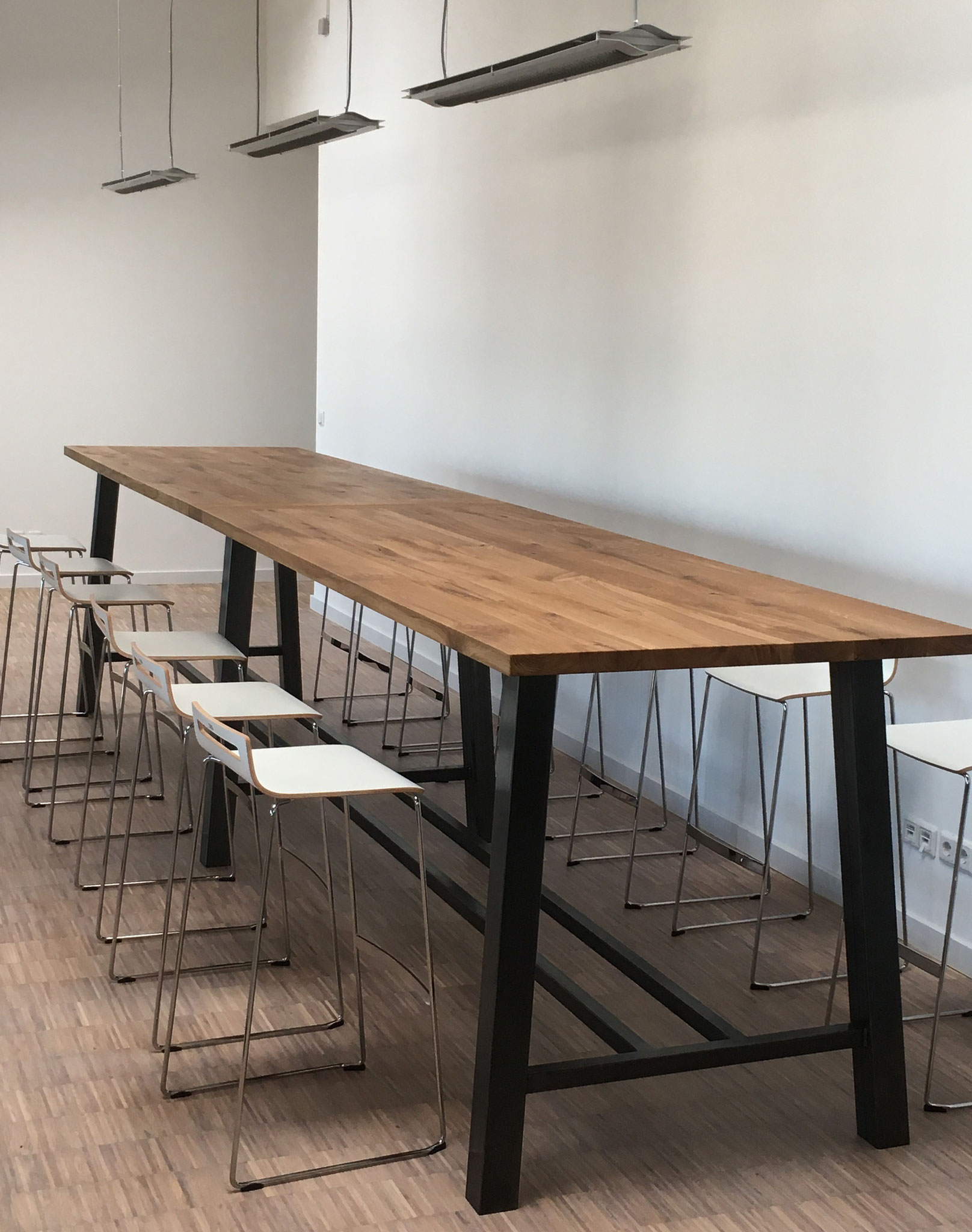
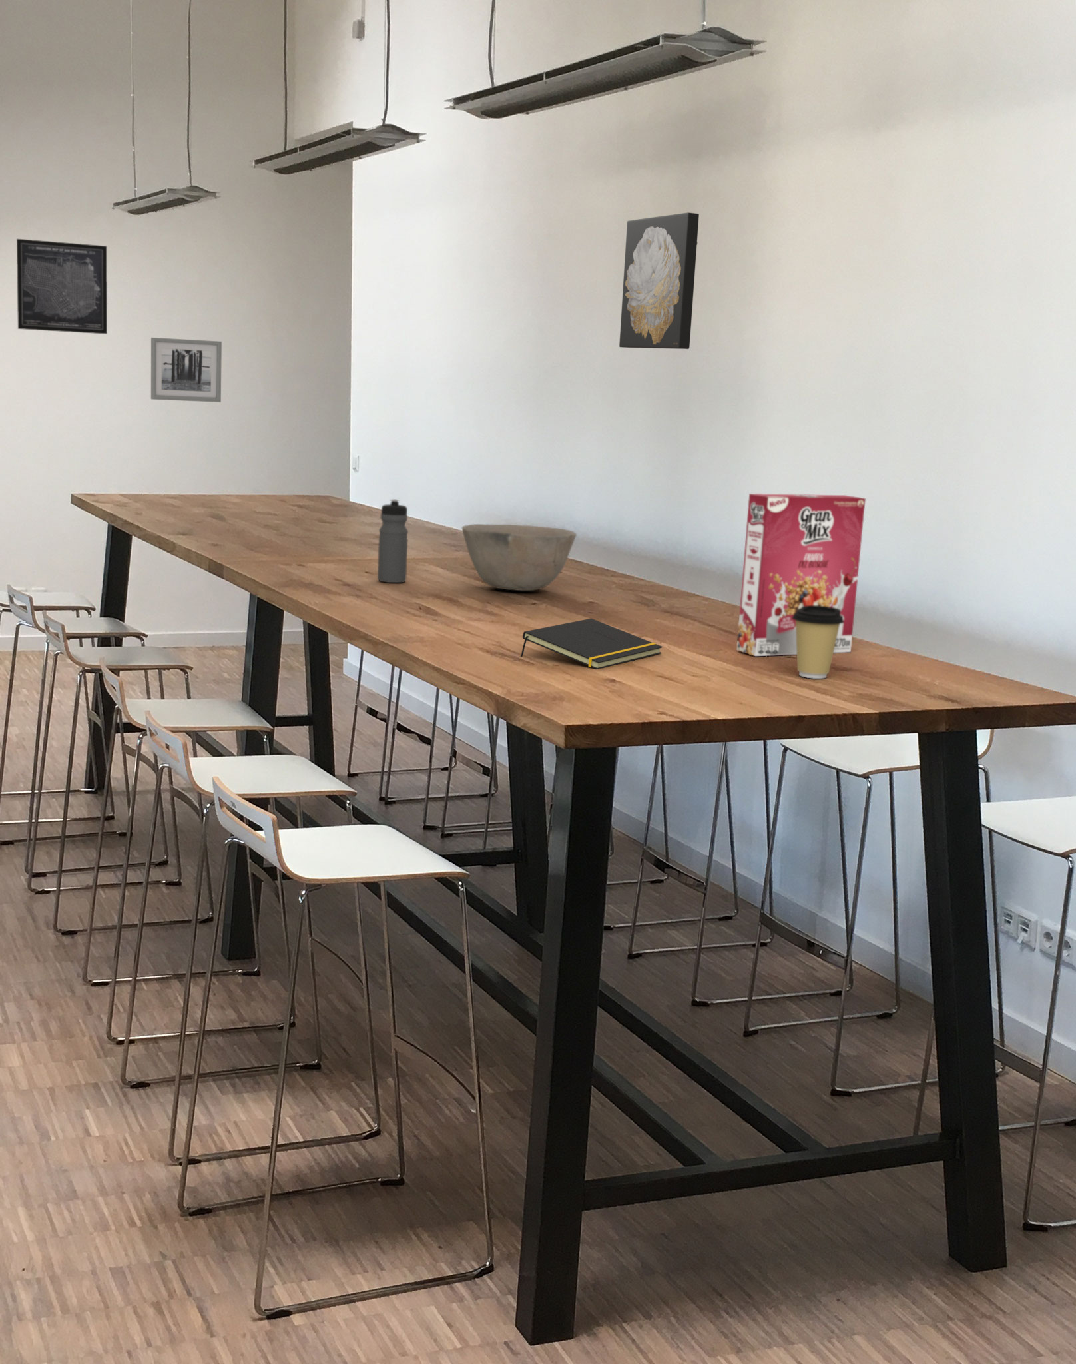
+ water bottle [376,498,408,583]
+ coffee cup [793,606,844,680]
+ wall art [151,337,223,403]
+ bowl [462,524,577,591]
+ cereal box [736,493,867,657]
+ notepad [520,618,663,670]
+ wall art [15,238,107,335]
+ wall art [619,211,700,350]
